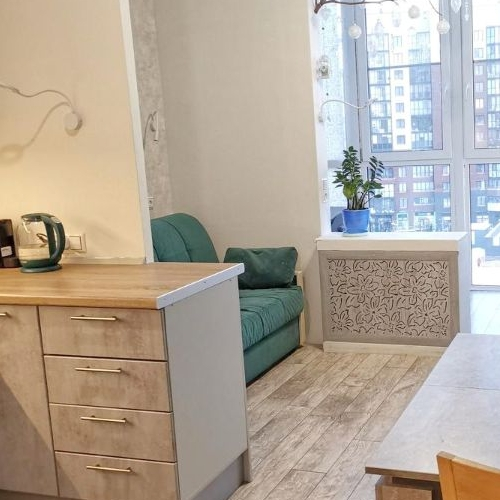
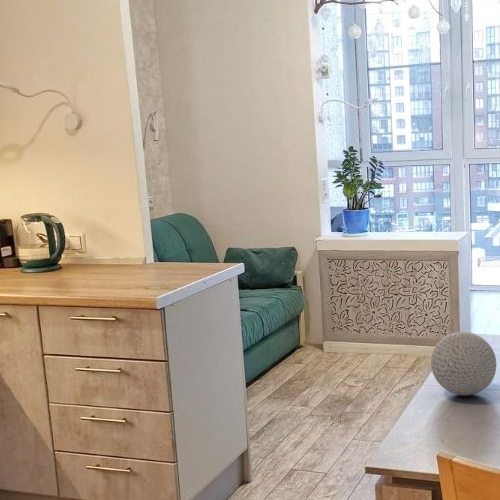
+ decorative ball [430,331,497,396]
